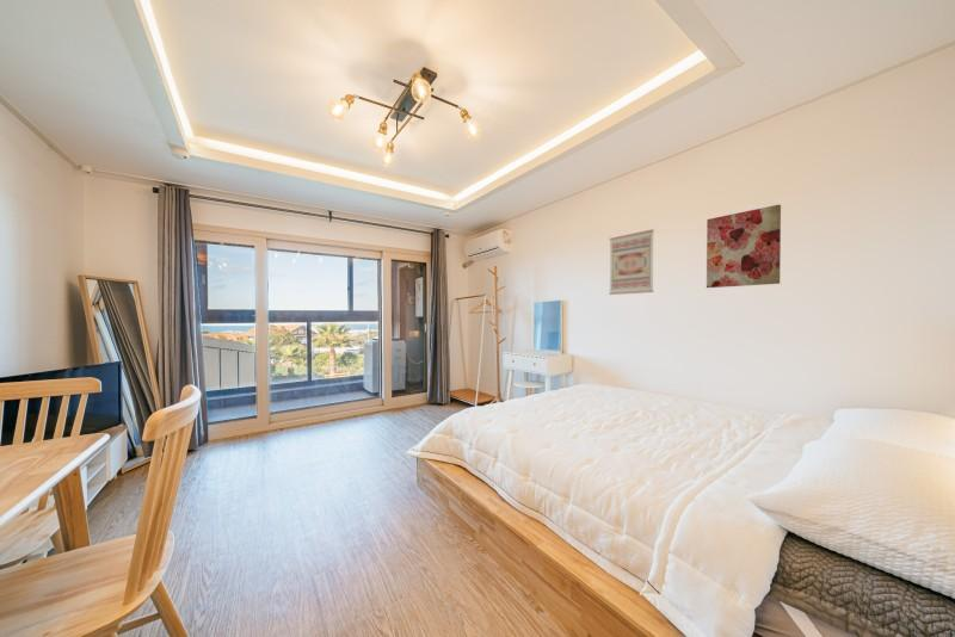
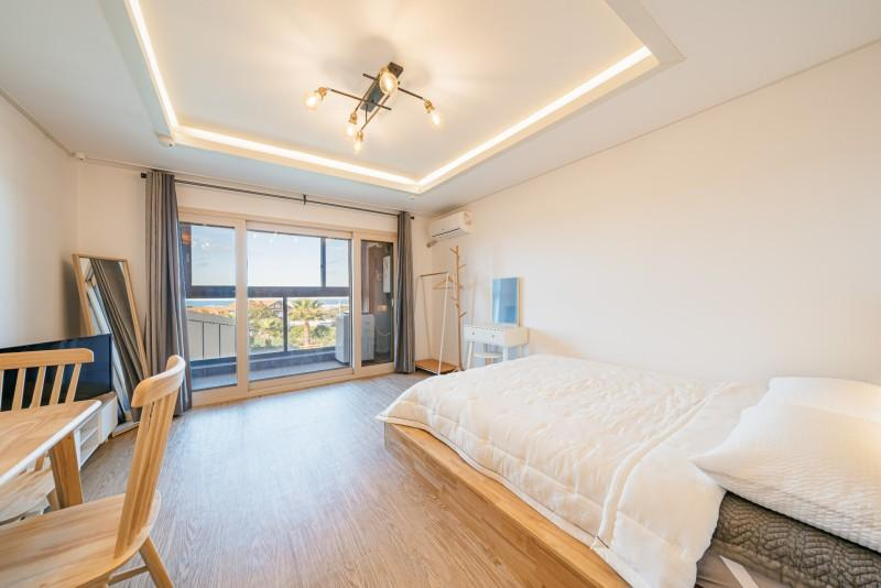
- wall art [706,204,782,289]
- wall art [608,228,655,296]
